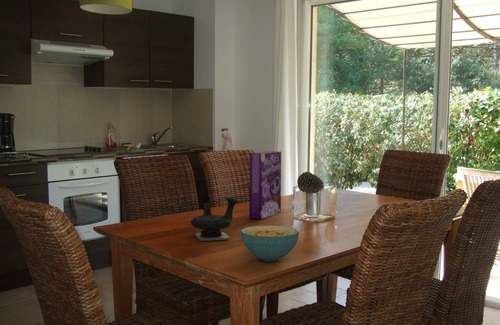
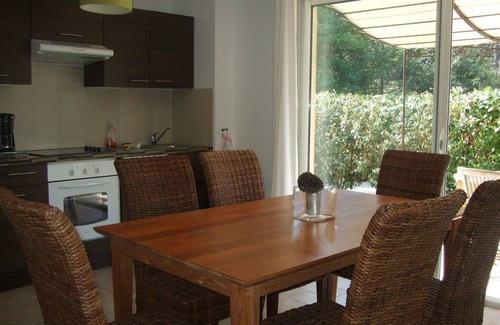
- cereal bowl [240,225,300,262]
- teapot [190,196,241,242]
- cereal box [248,150,282,220]
